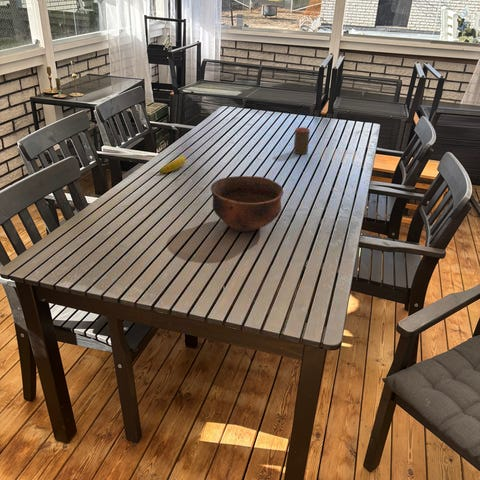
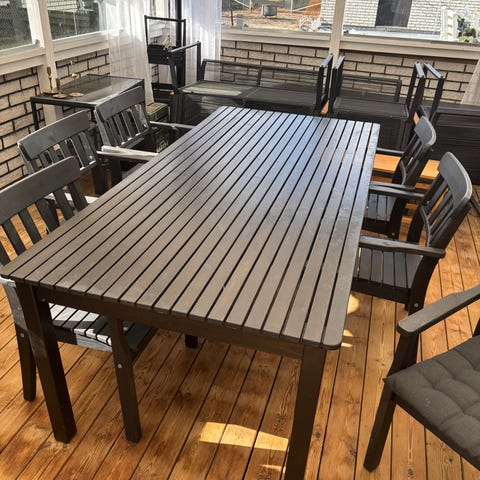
- cup [292,126,311,155]
- fruit [158,155,187,174]
- bowl [210,175,285,233]
